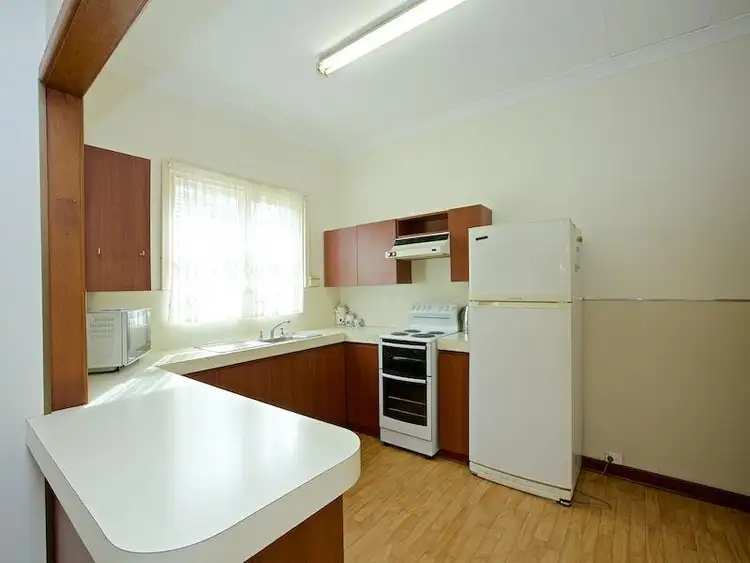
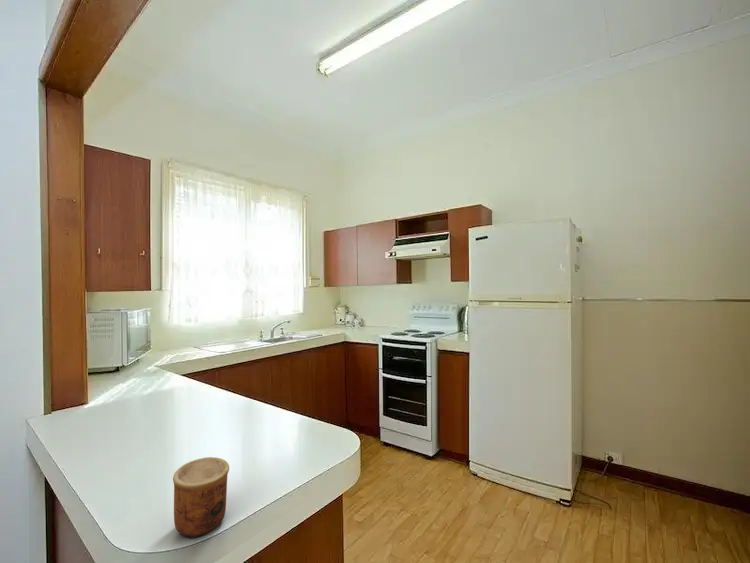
+ cup [172,456,230,539]
